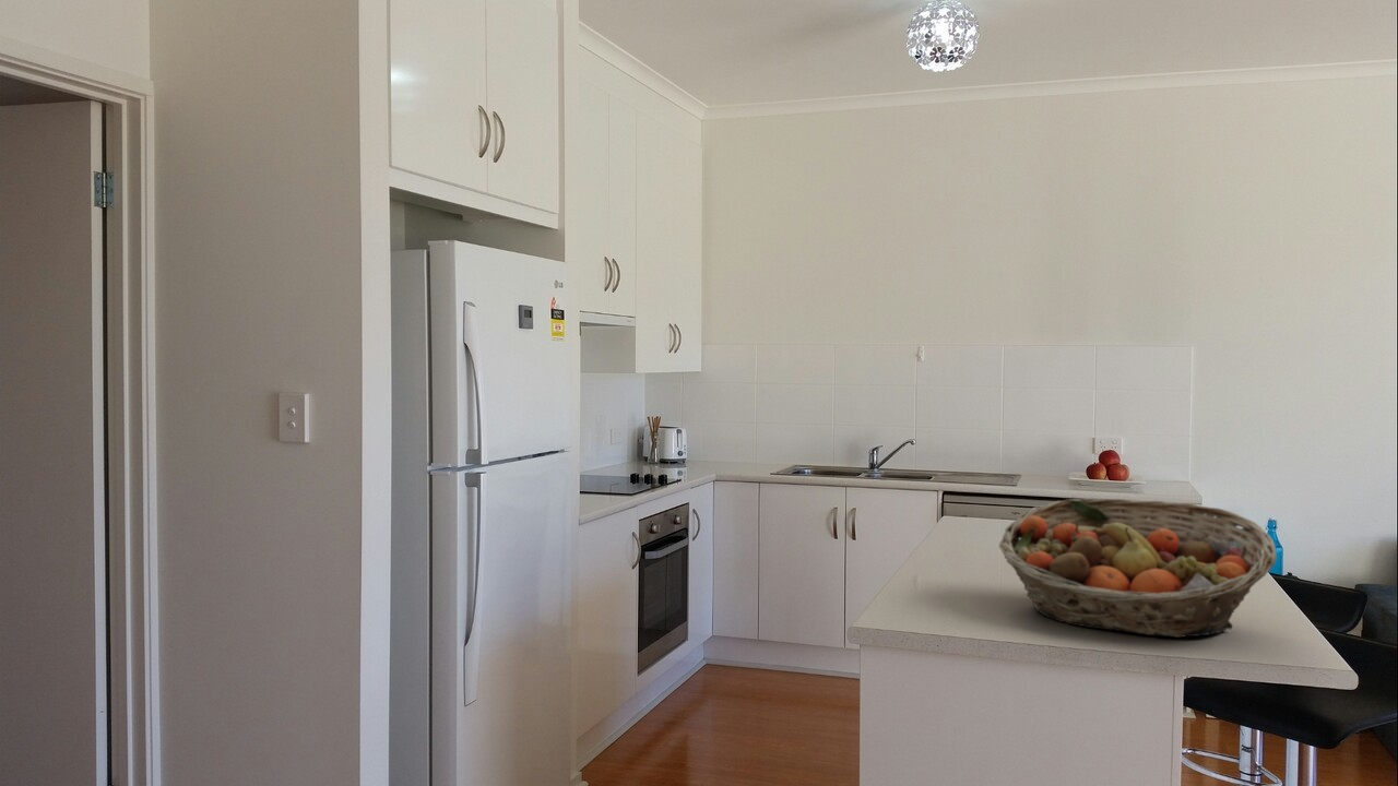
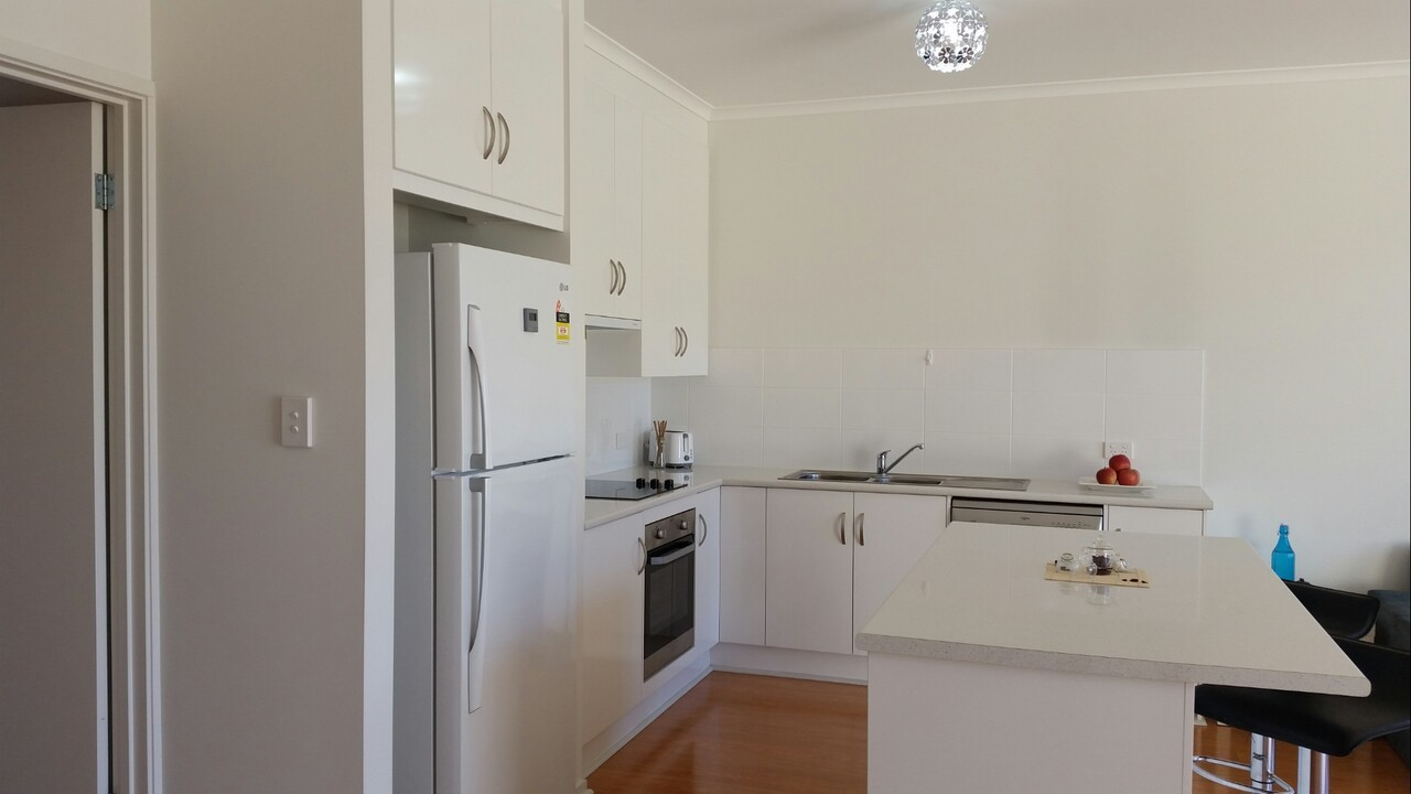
- fruit basket [998,498,1278,639]
